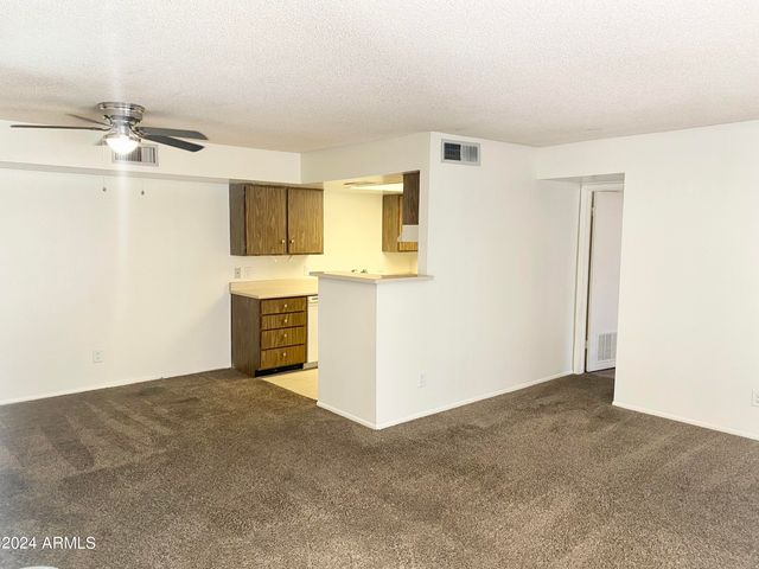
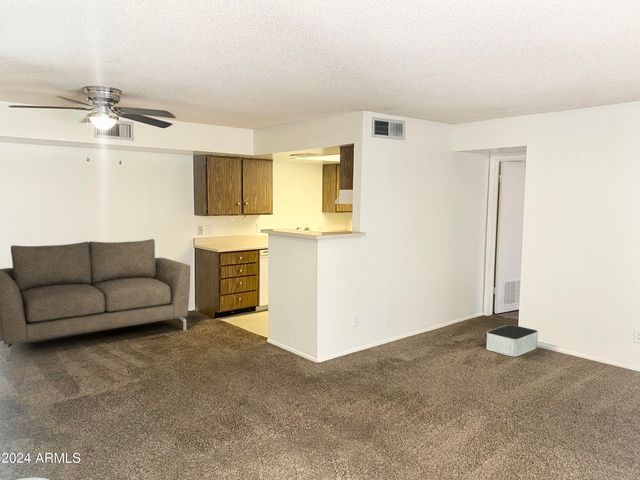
+ sofa [0,238,191,362]
+ storage bin [485,324,539,358]
